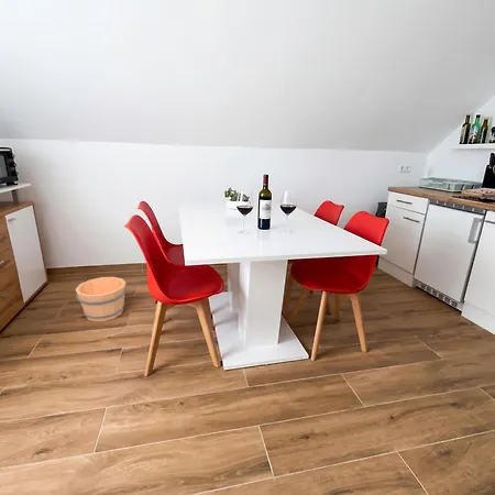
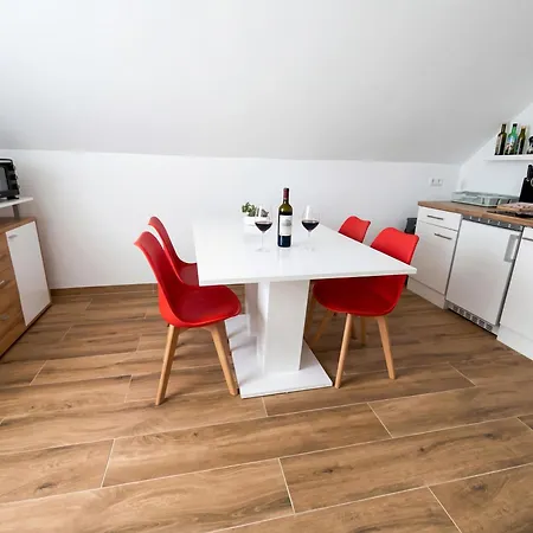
- bucket [75,276,128,322]
